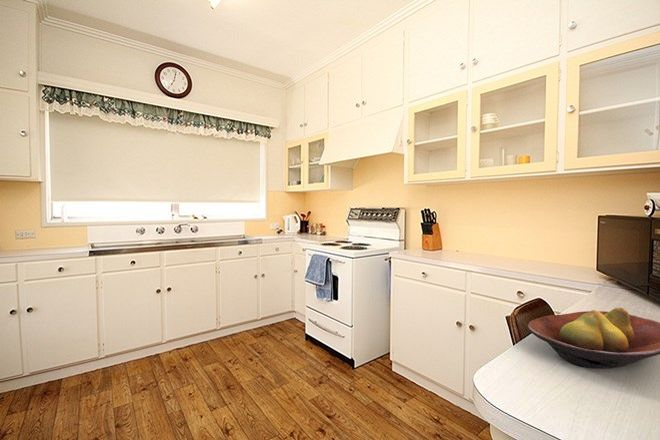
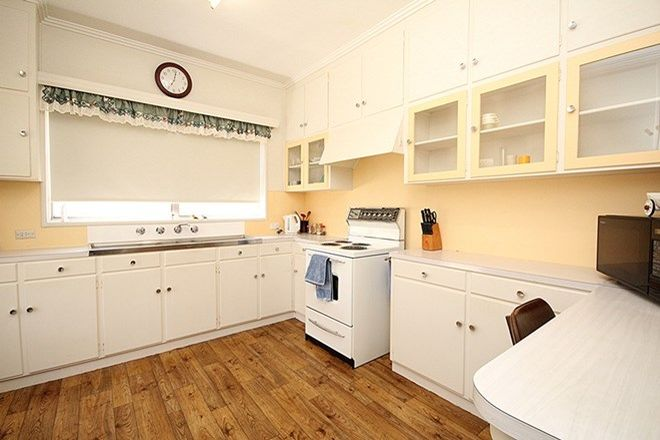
- fruit bowl [527,307,660,369]
